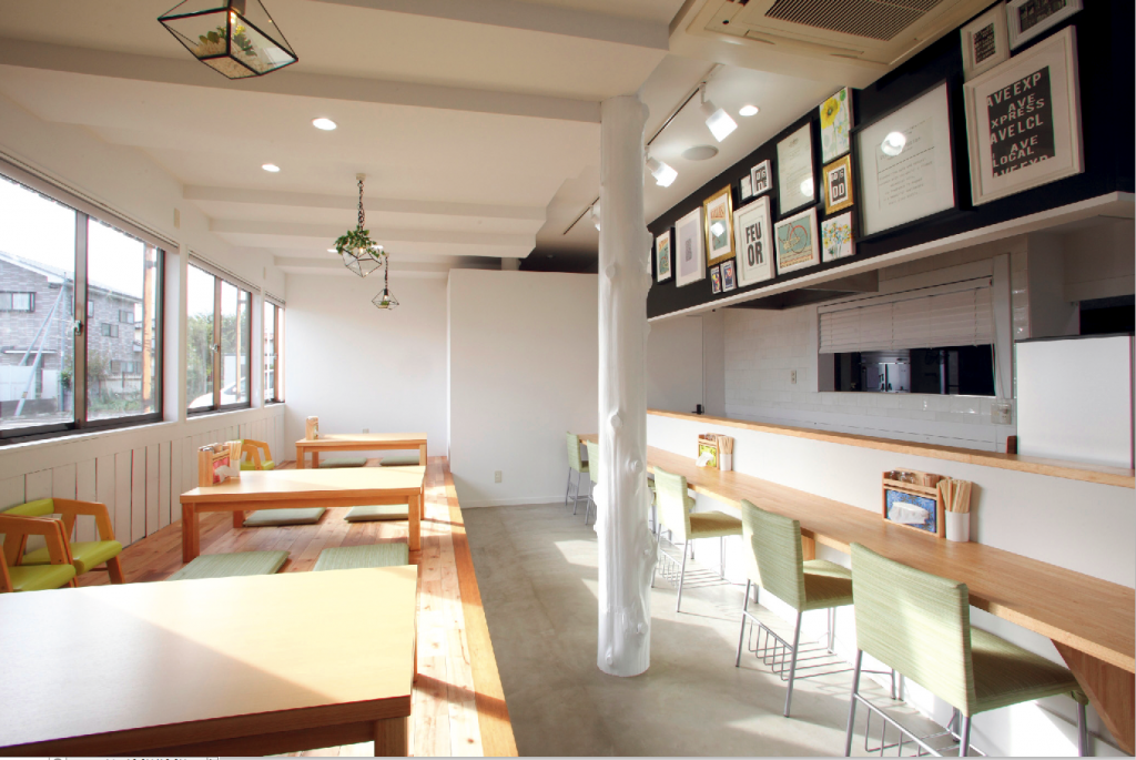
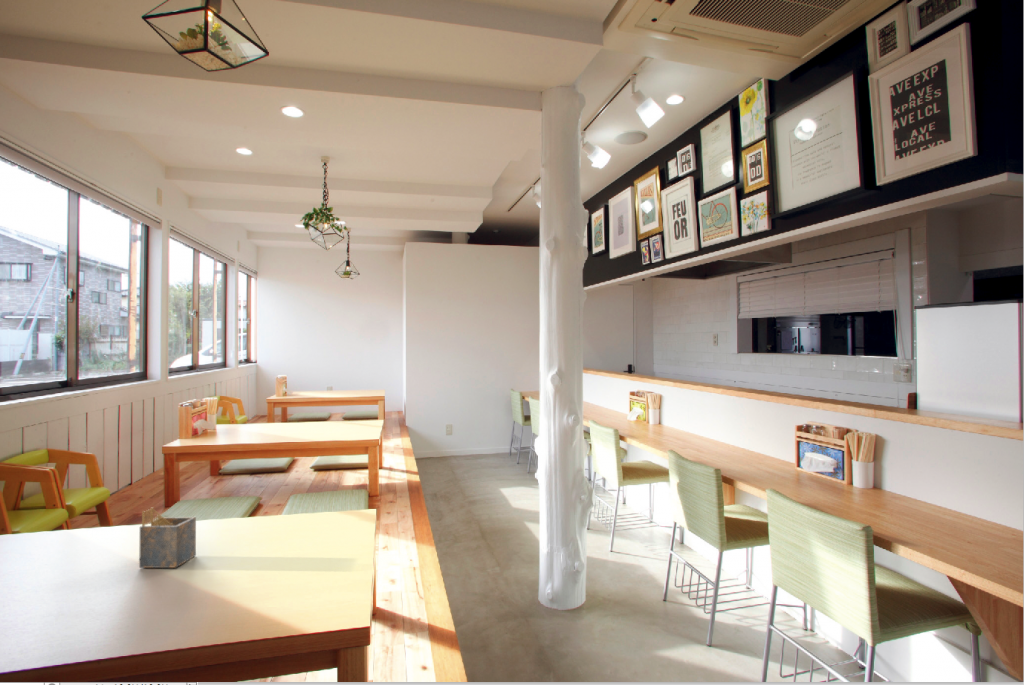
+ napkin holder [138,506,197,569]
